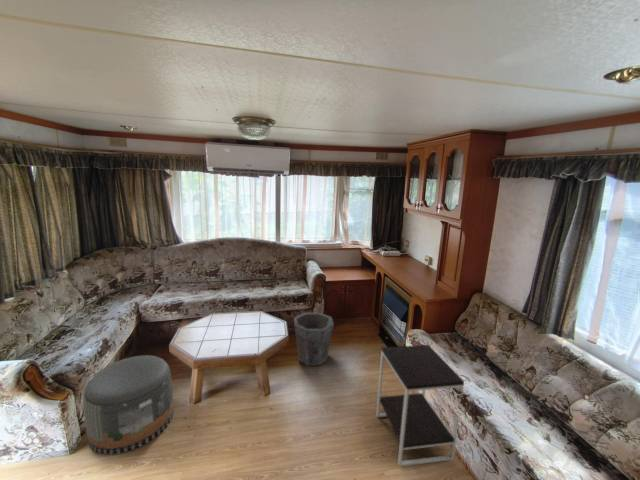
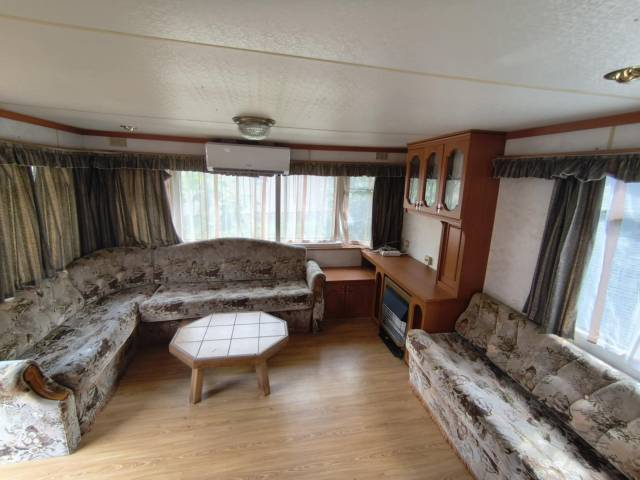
- side table [375,344,465,468]
- pouf [82,354,174,456]
- waste bin [293,312,335,367]
